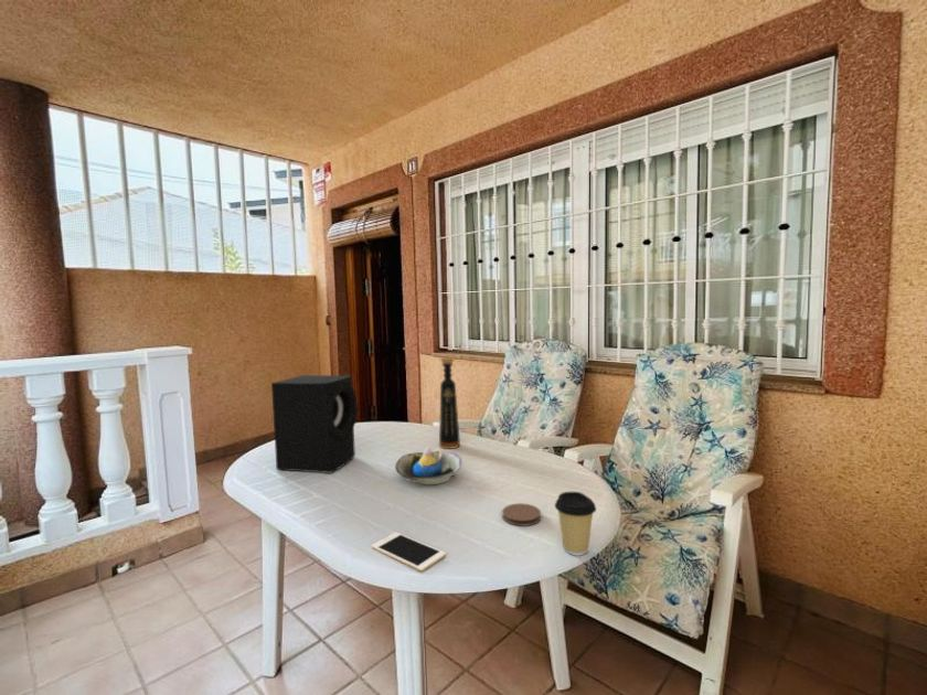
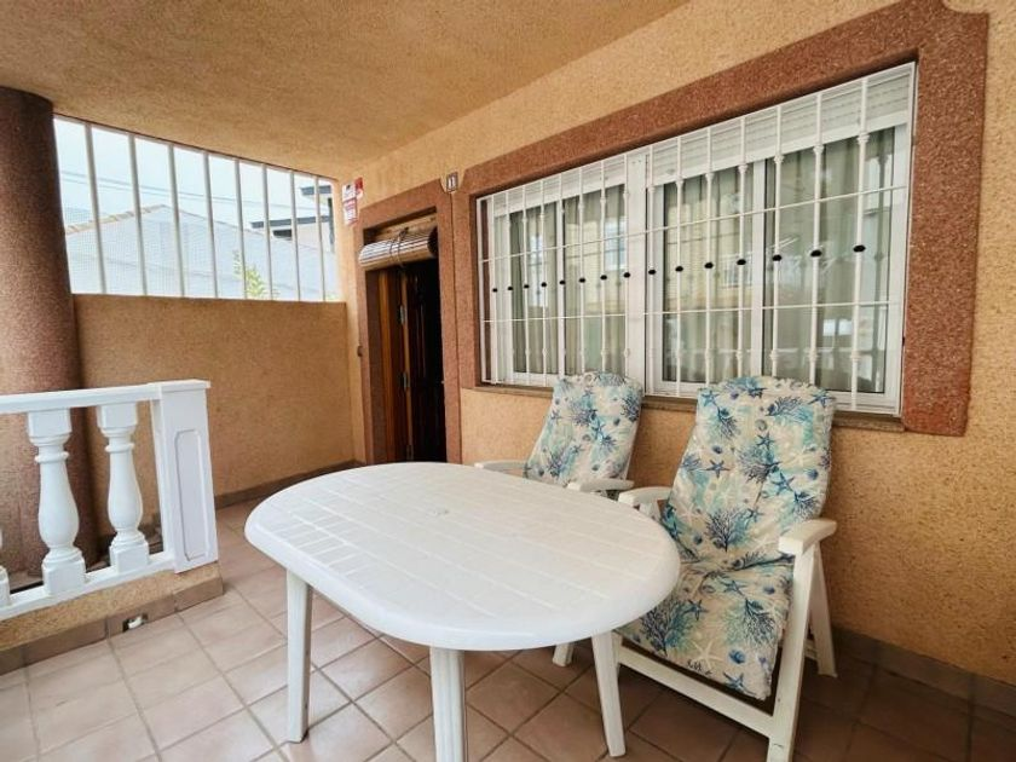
- decorative bowl [394,446,462,485]
- speaker [270,374,358,474]
- bottle [438,356,461,450]
- cell phone [371,531,447,573]
- coaster [501,502,542,527]
- coffee cup [554,491,597,557]
